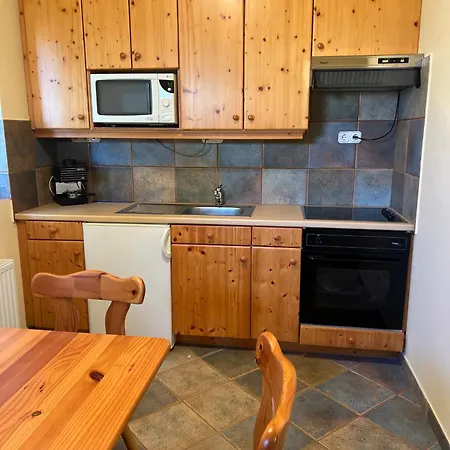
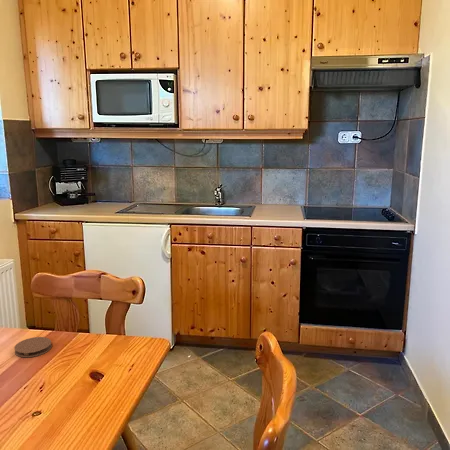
+ coaster [13,336,53,358]
